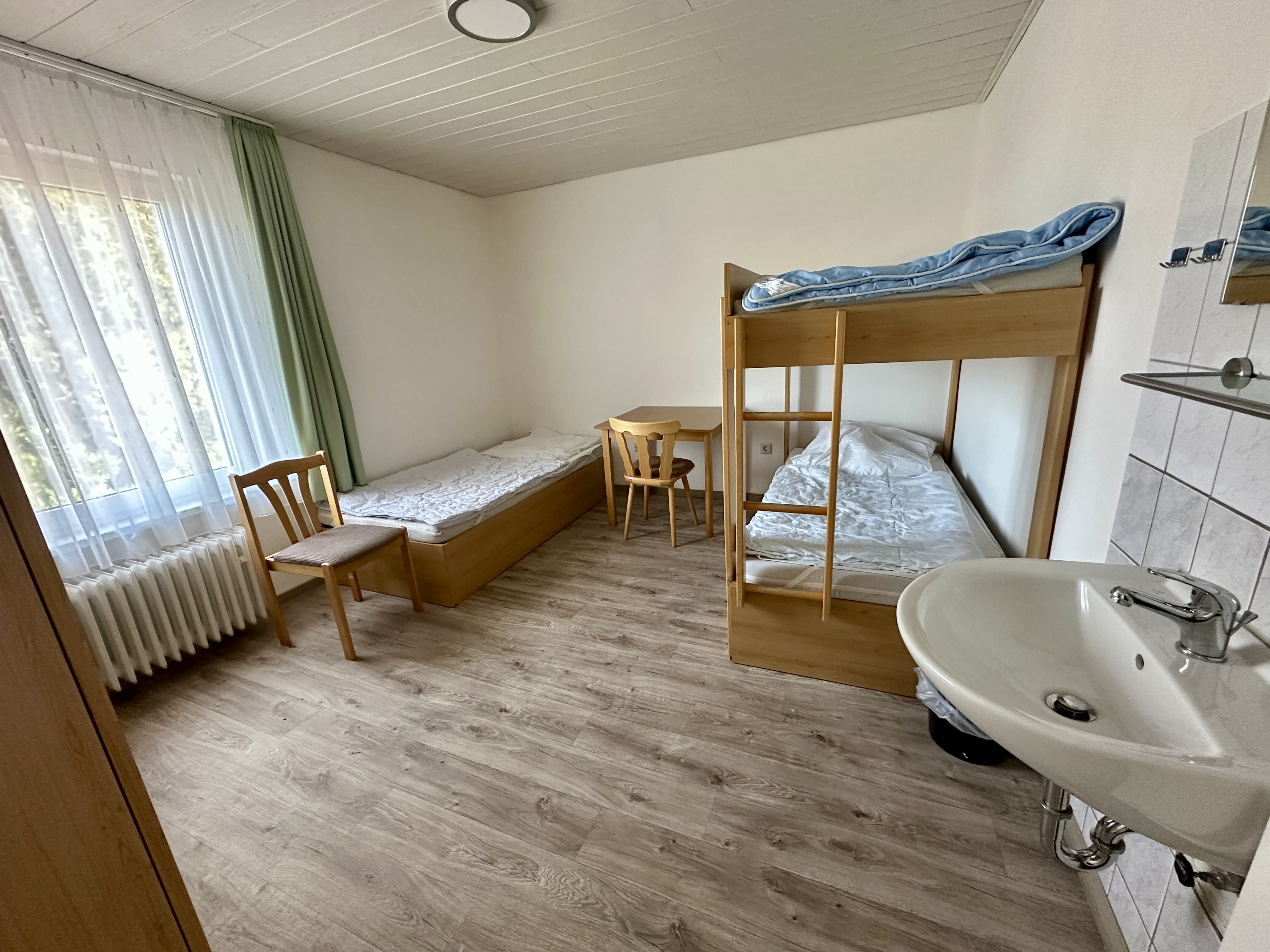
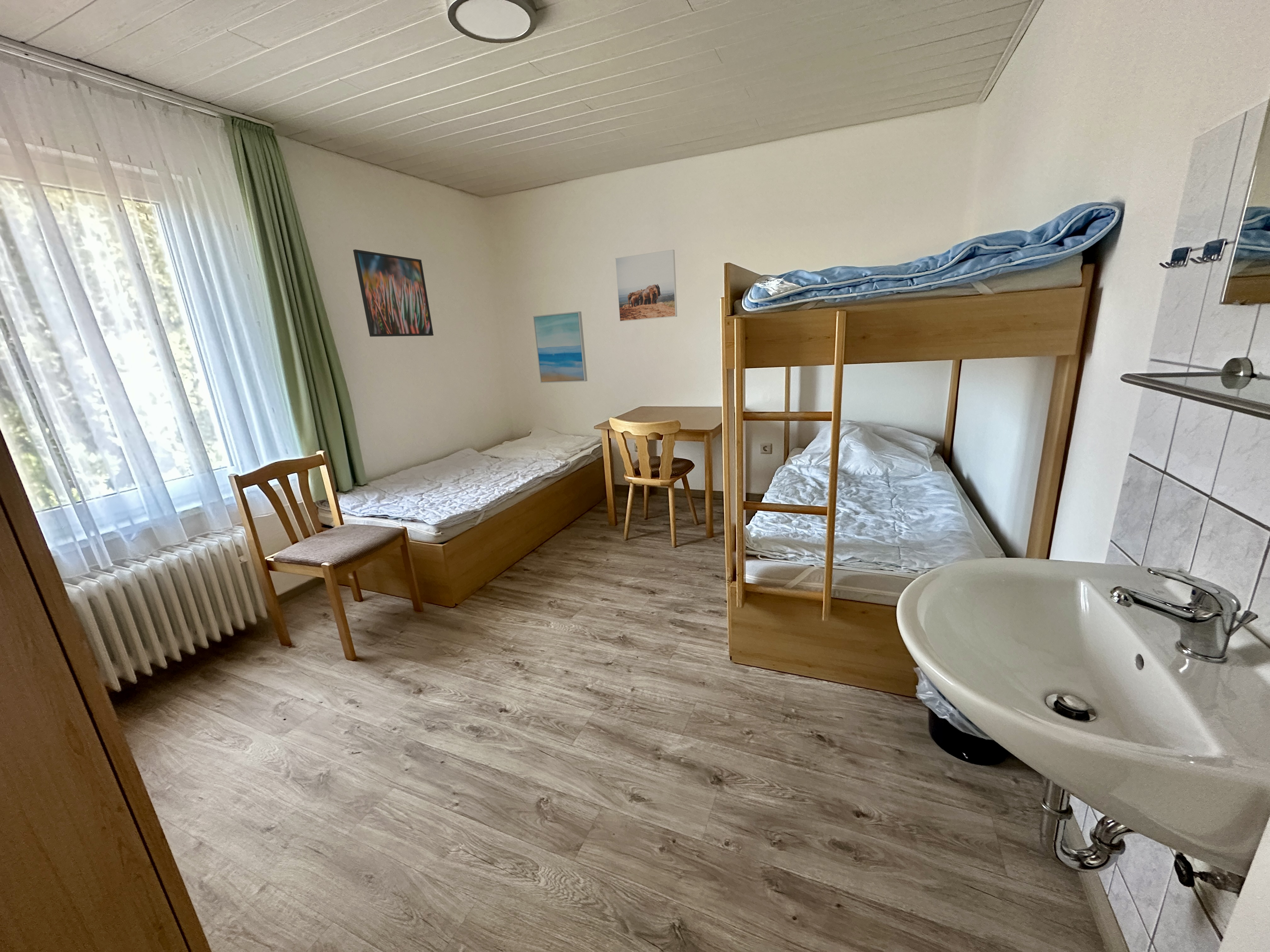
+ wall art [533,311,588,383]
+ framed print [615,249,678,322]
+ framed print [353,249,434,337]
